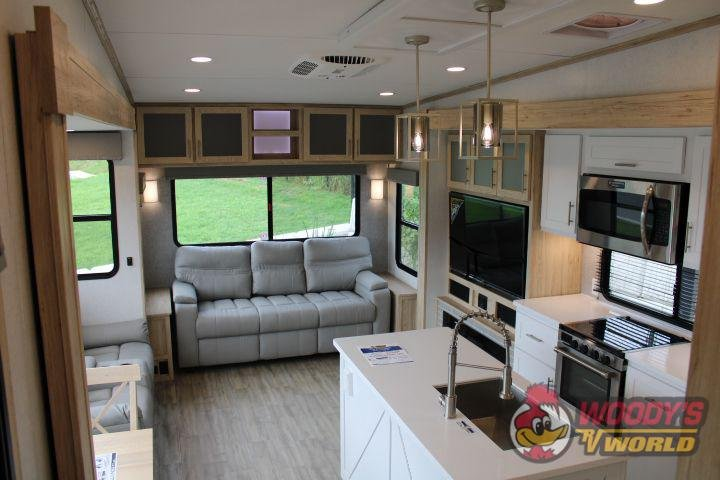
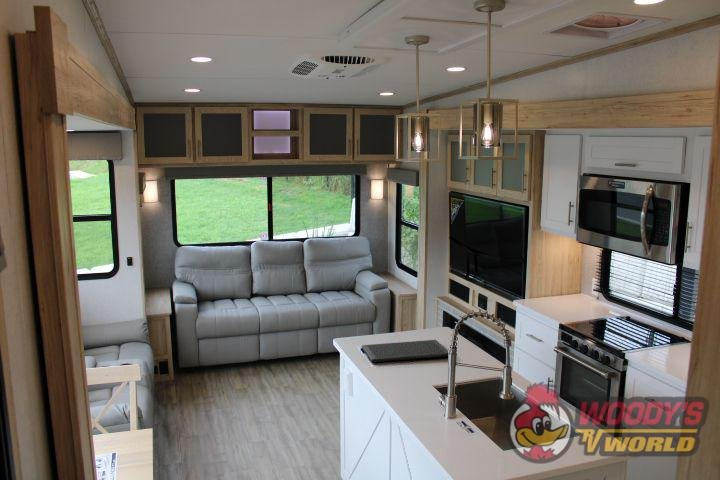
+ cutting board [361,339,449,363]
